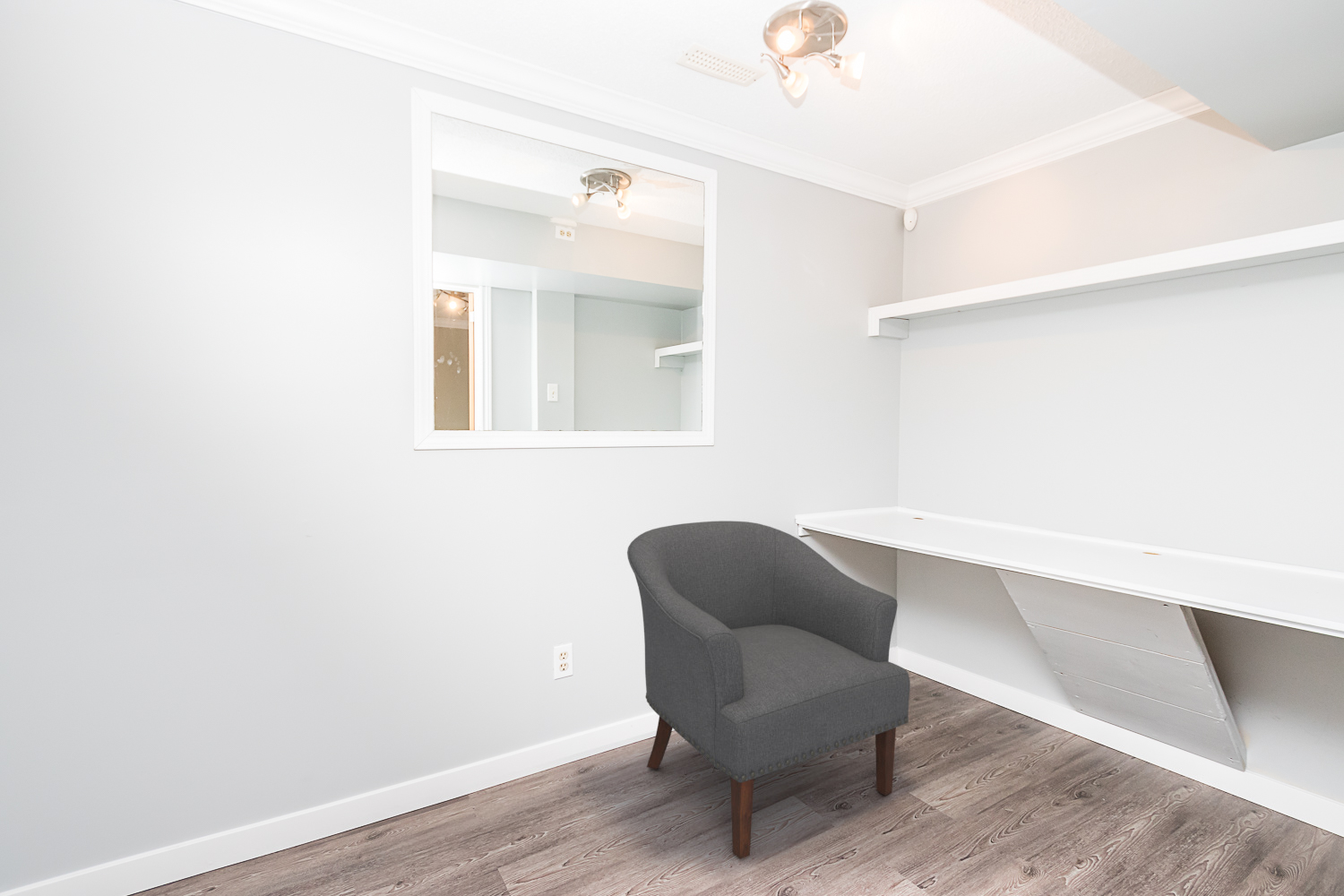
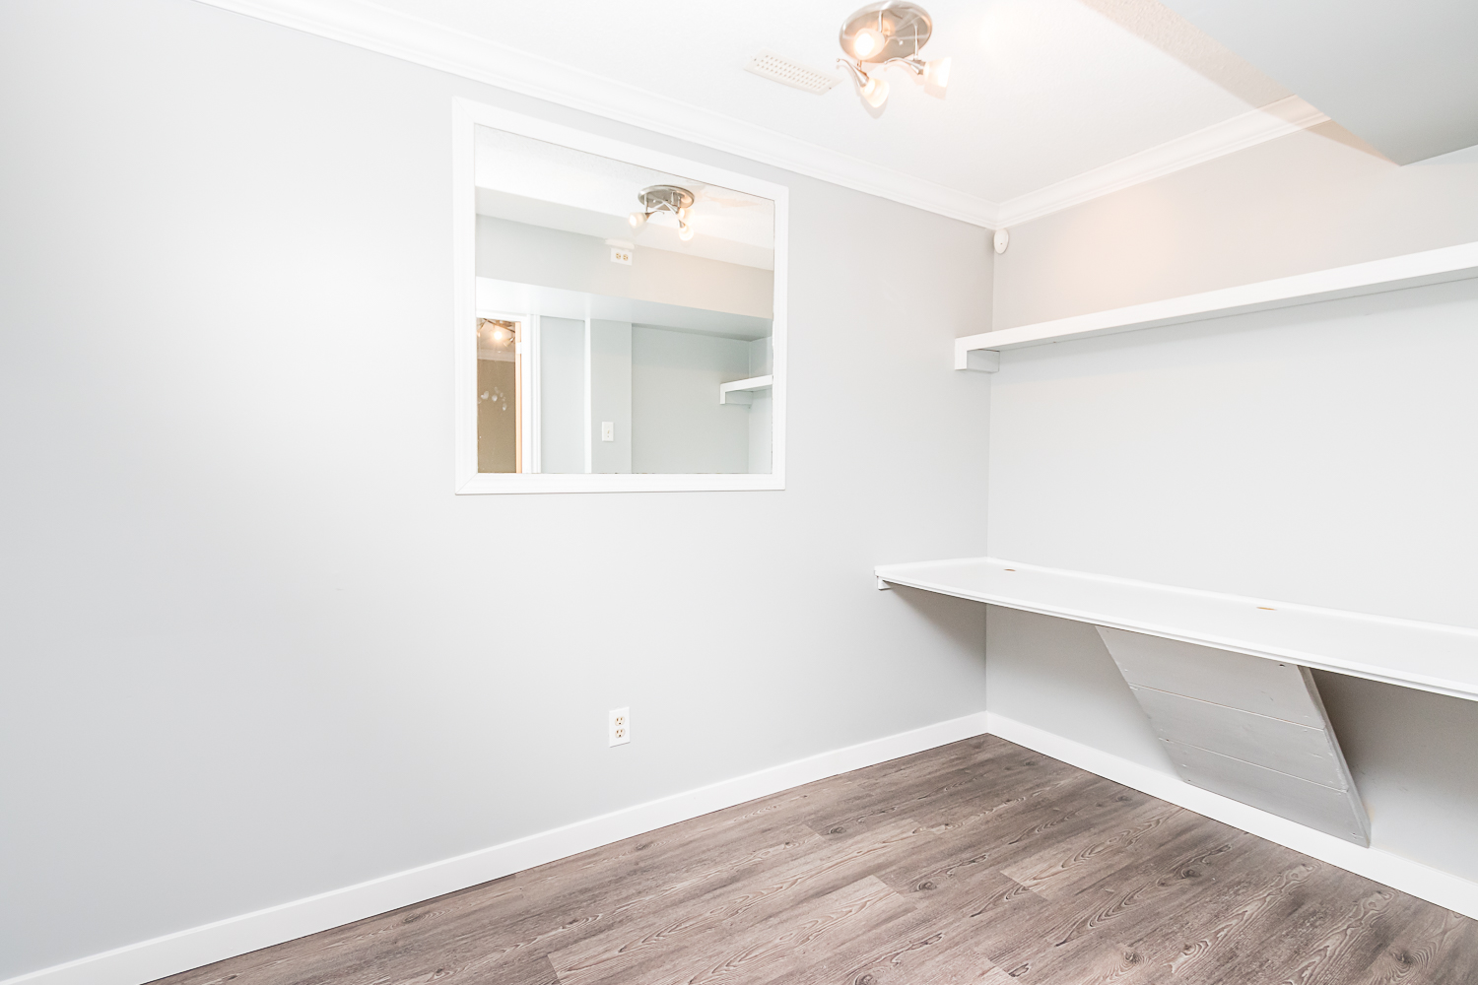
- chair [626,520,911,860]
